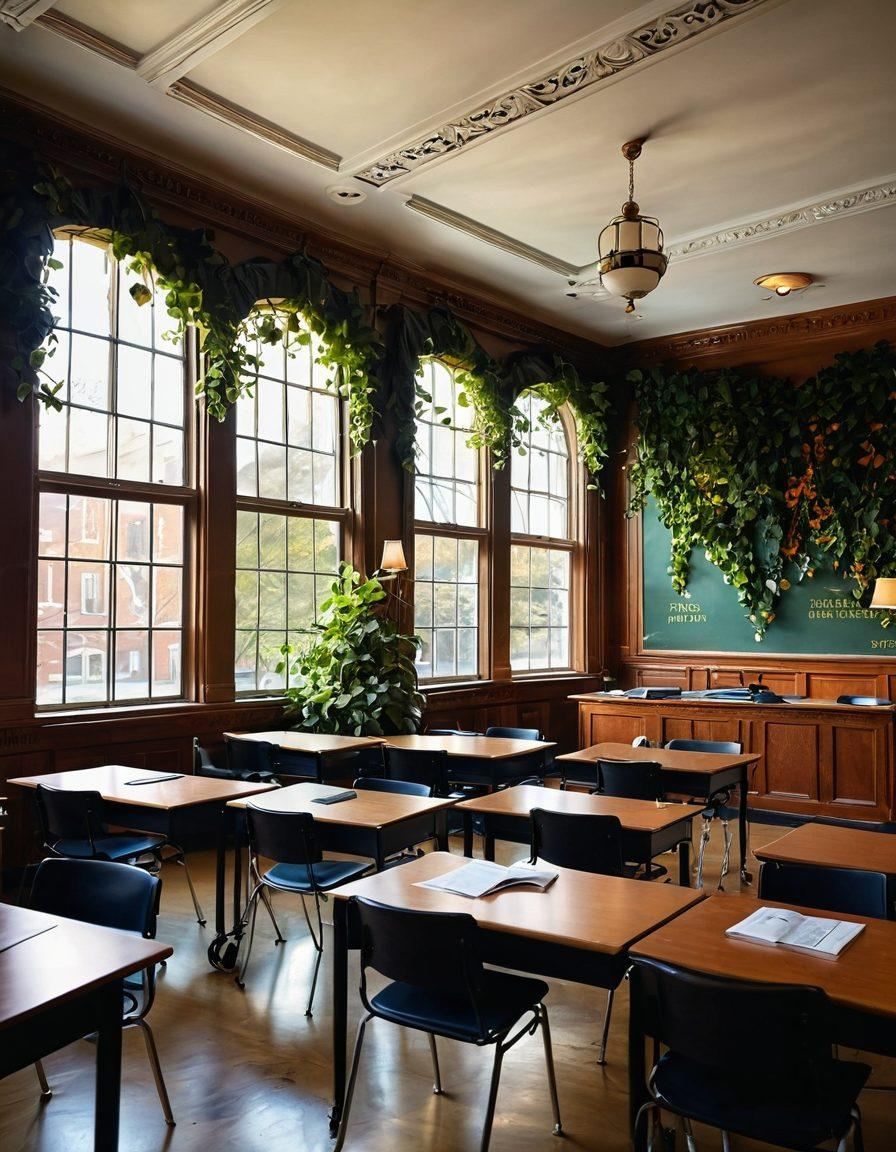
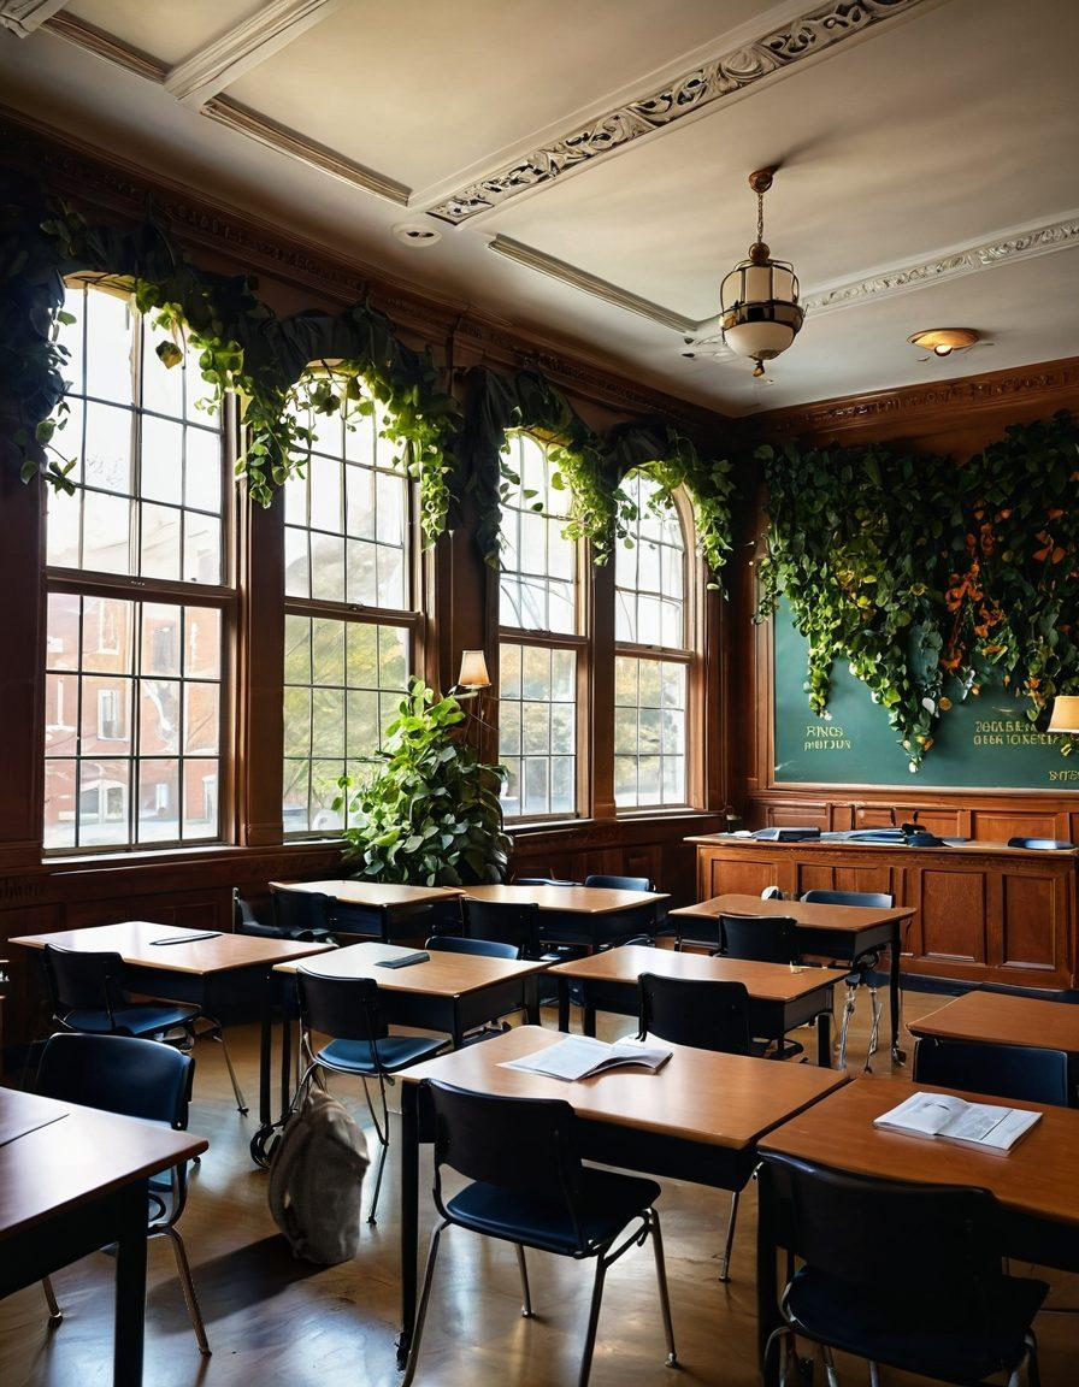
+ backpack [266,1088,372,1265]
